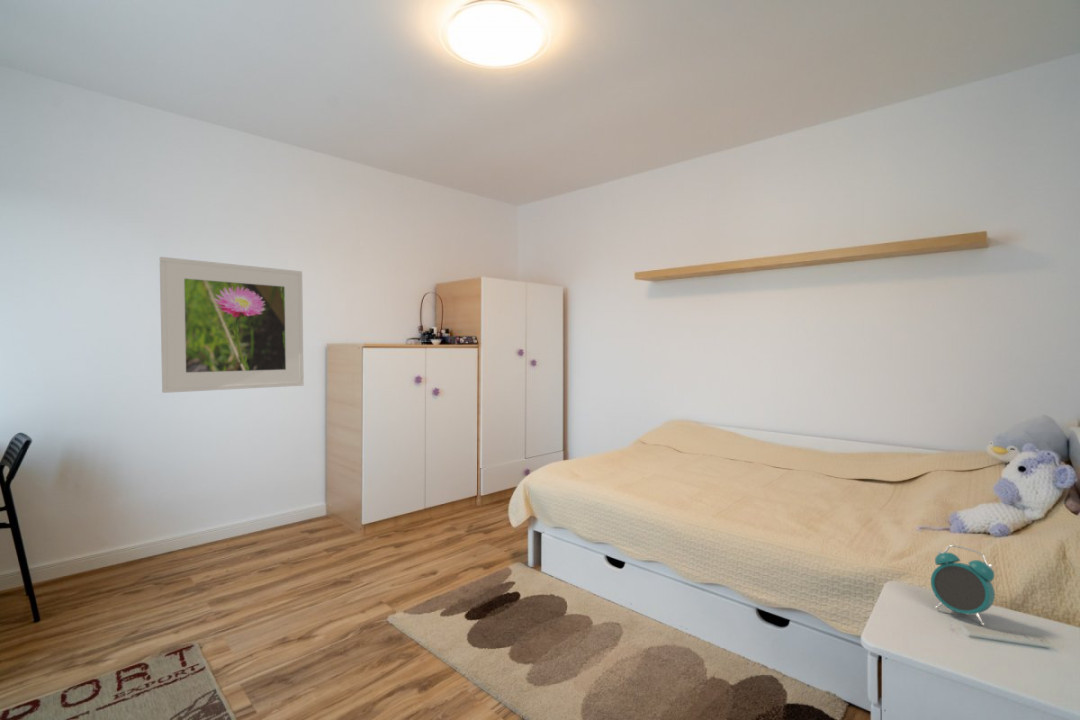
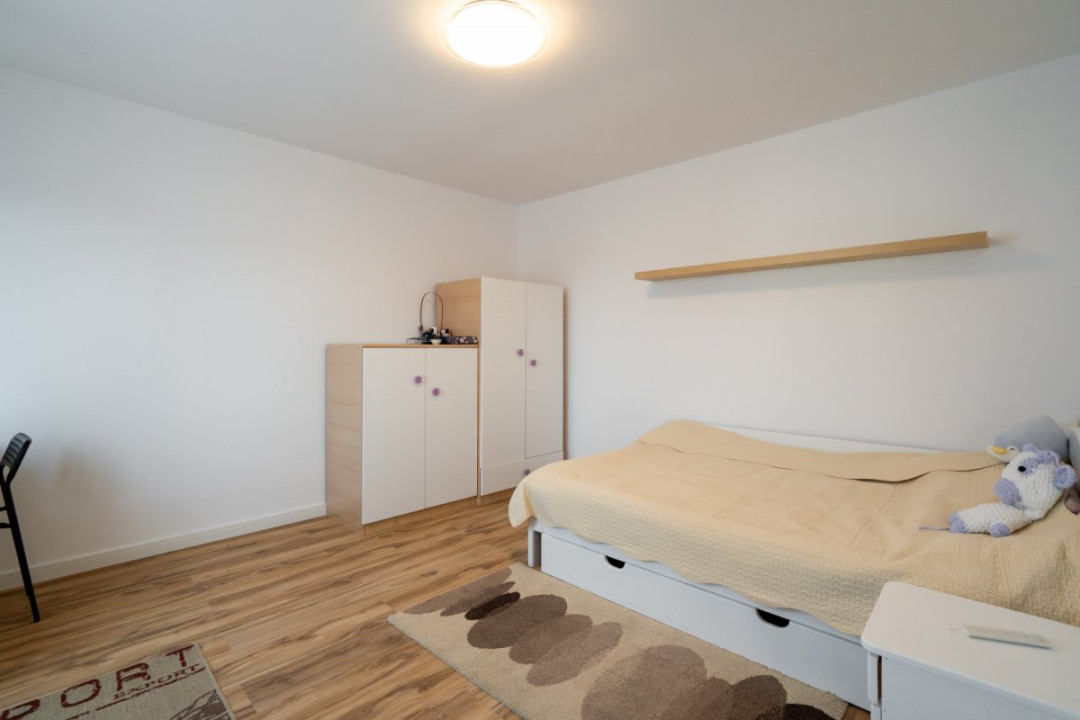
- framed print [159,256,305,394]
- alarm clock [930,544,996,626]
